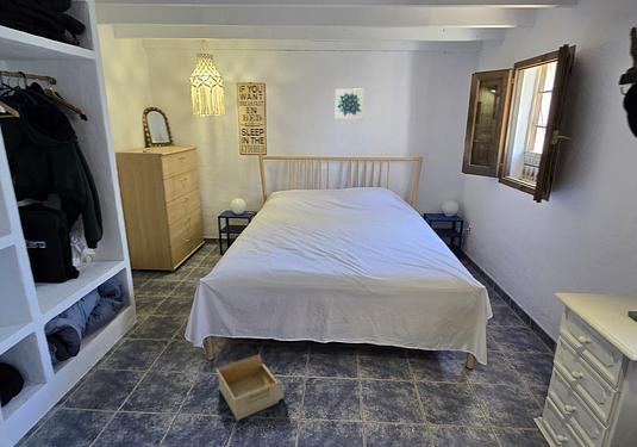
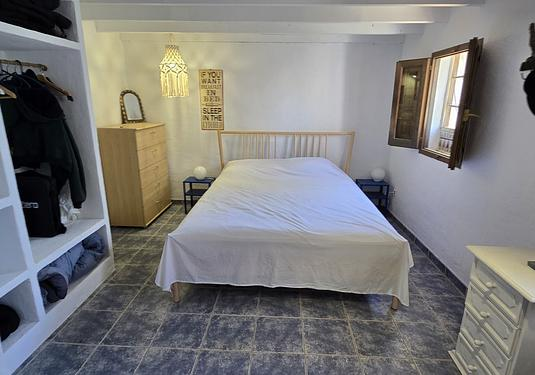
- wall art [335,87,366,120]
- storage bin [214,354,285,421]
